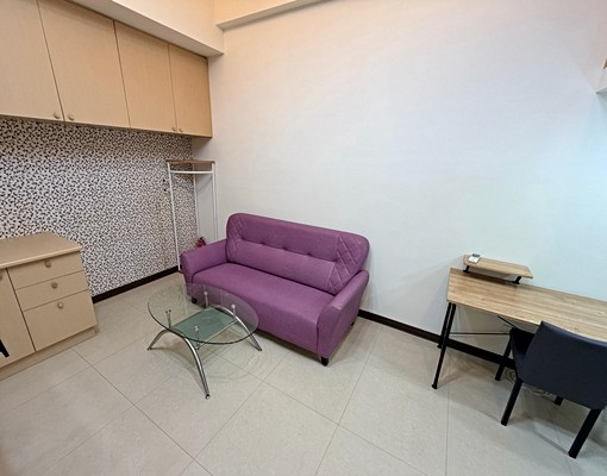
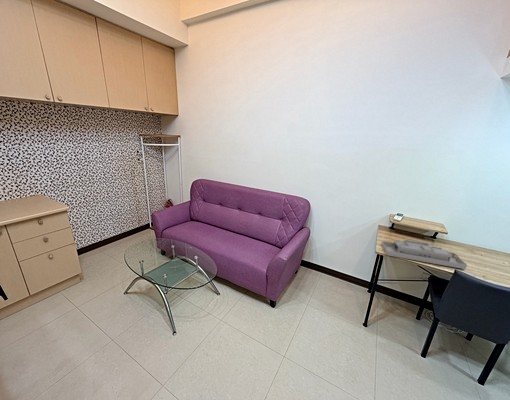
+ desk organizer [381,239,468,270]
